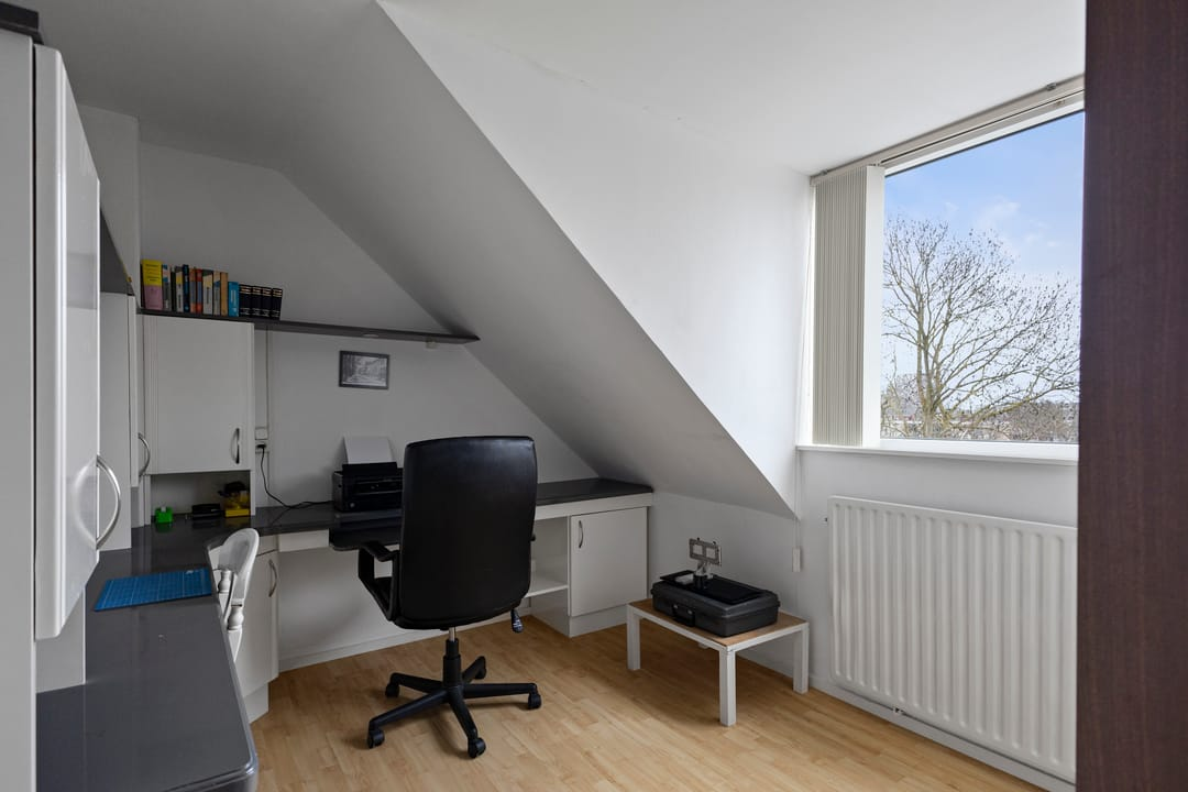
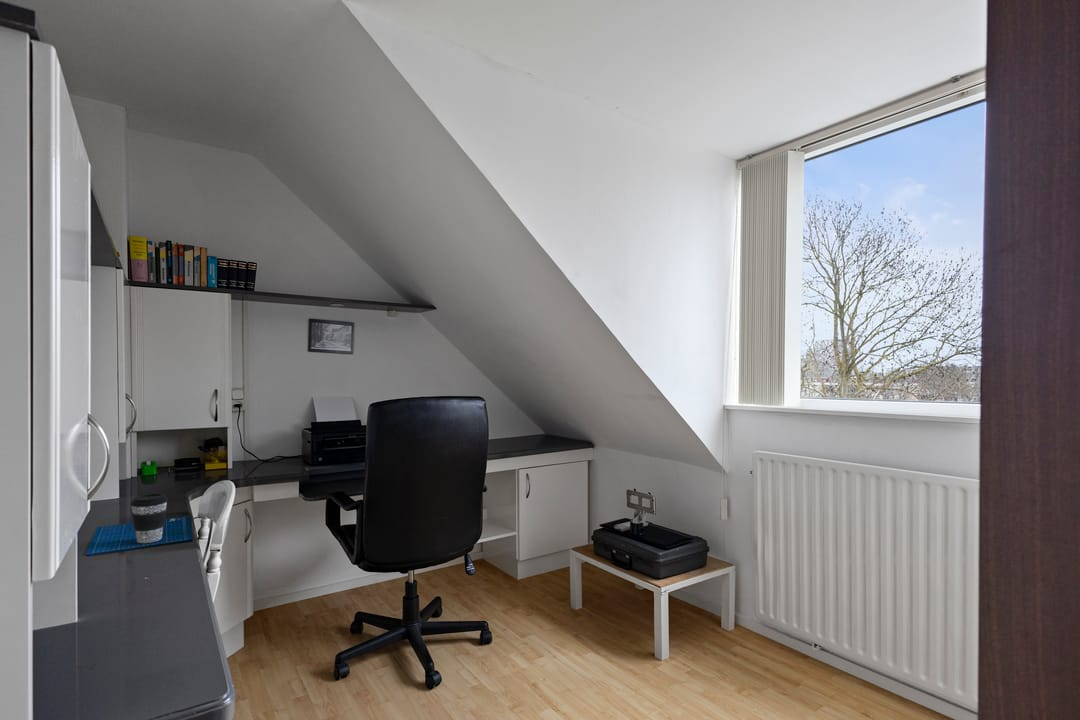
+ coffee cup [130,493,169,544]
